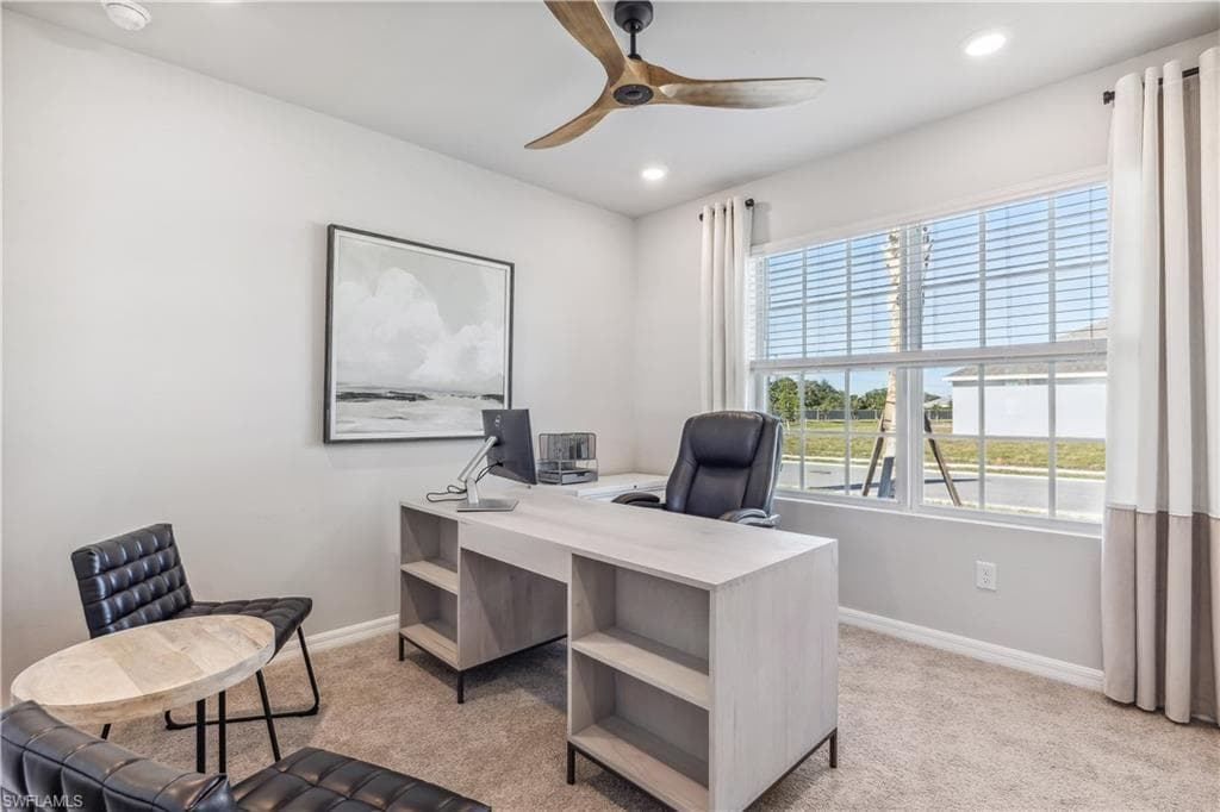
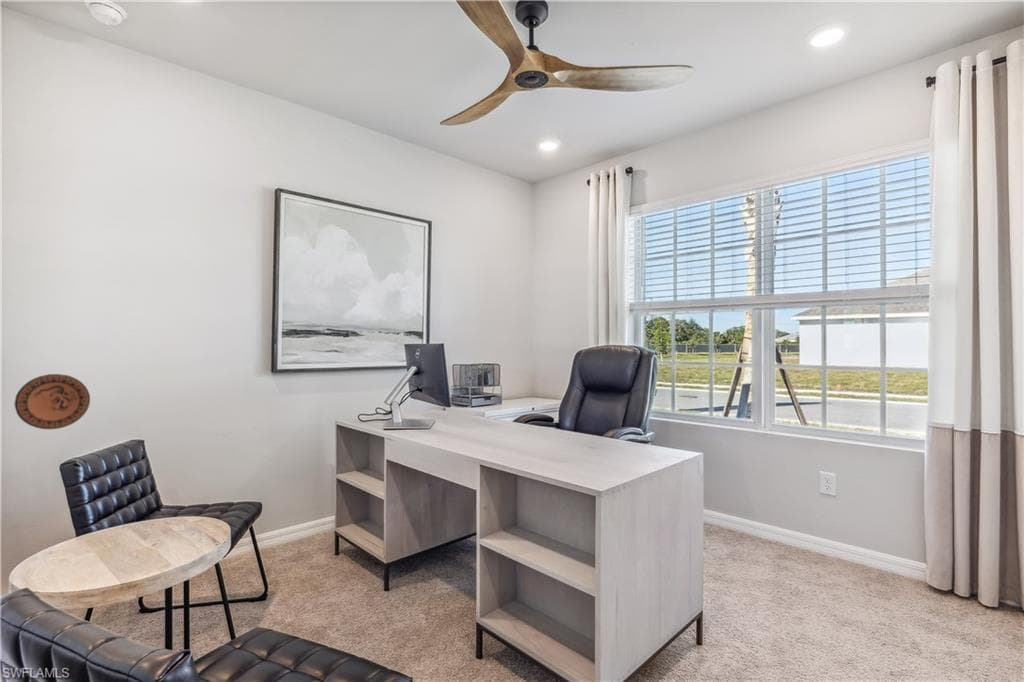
+ decorative plate [14,373,91,430]
